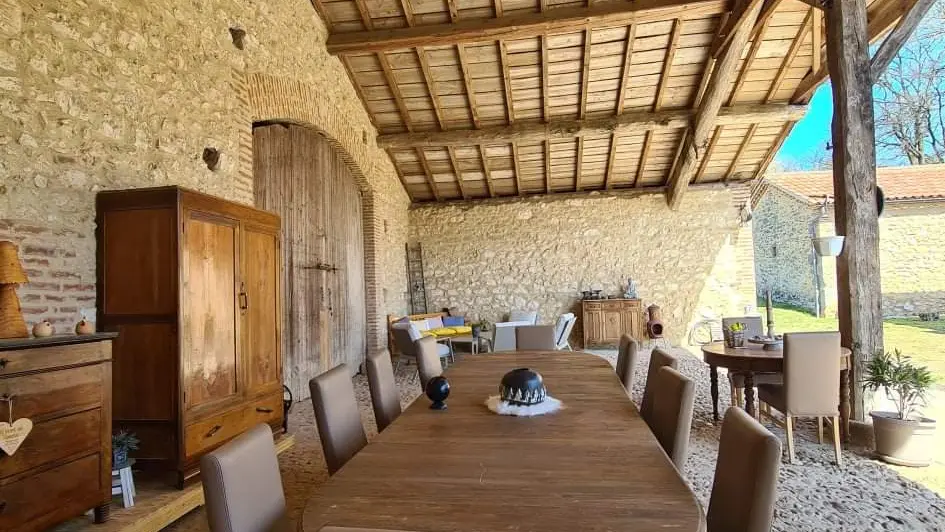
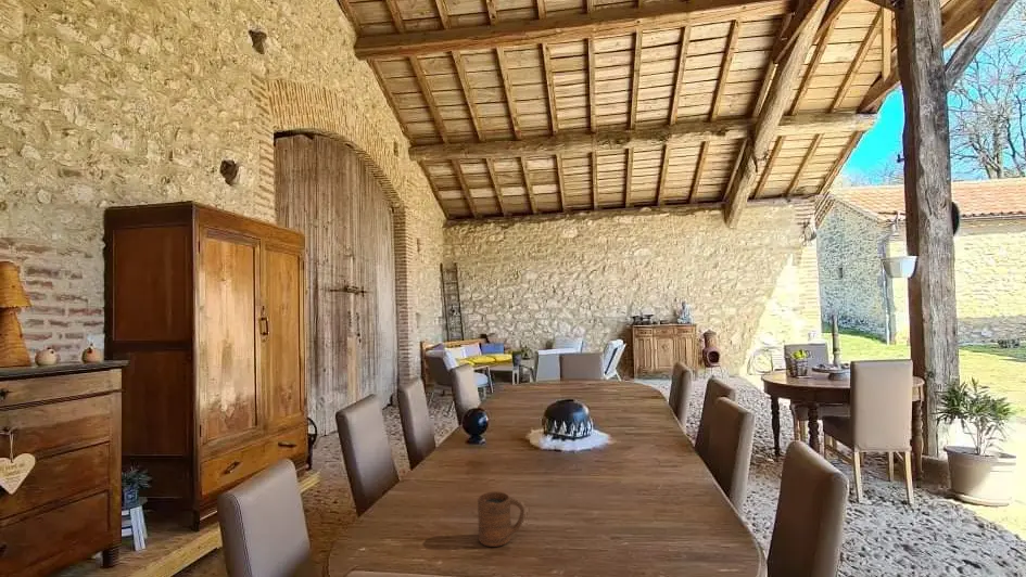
+ cup [477,491,525,548]
